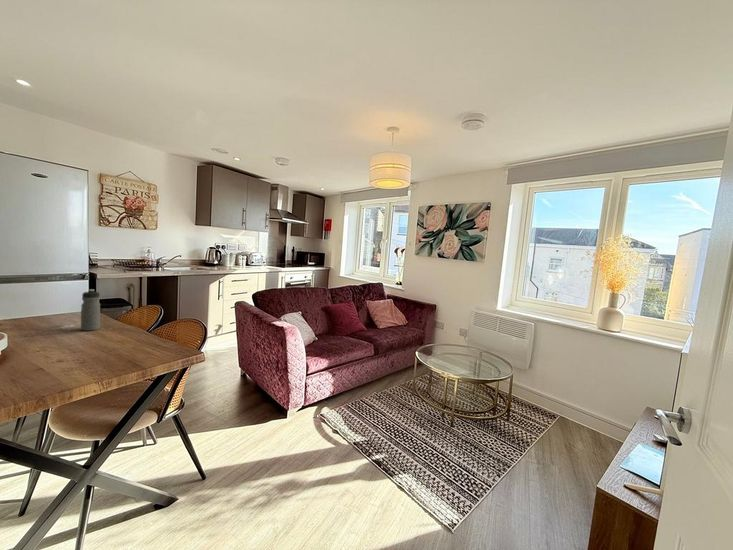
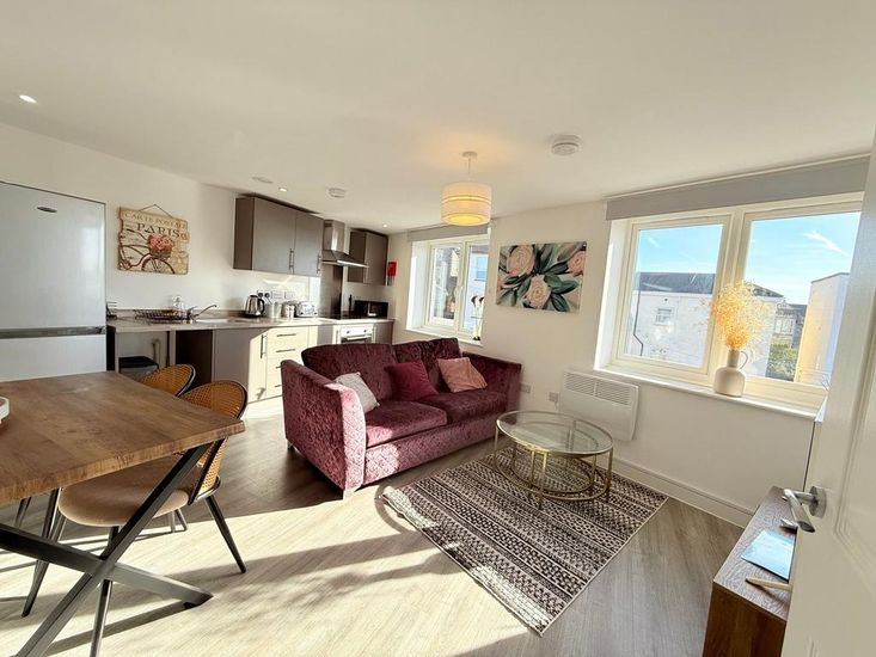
- water bottle [80,288,101,332]
